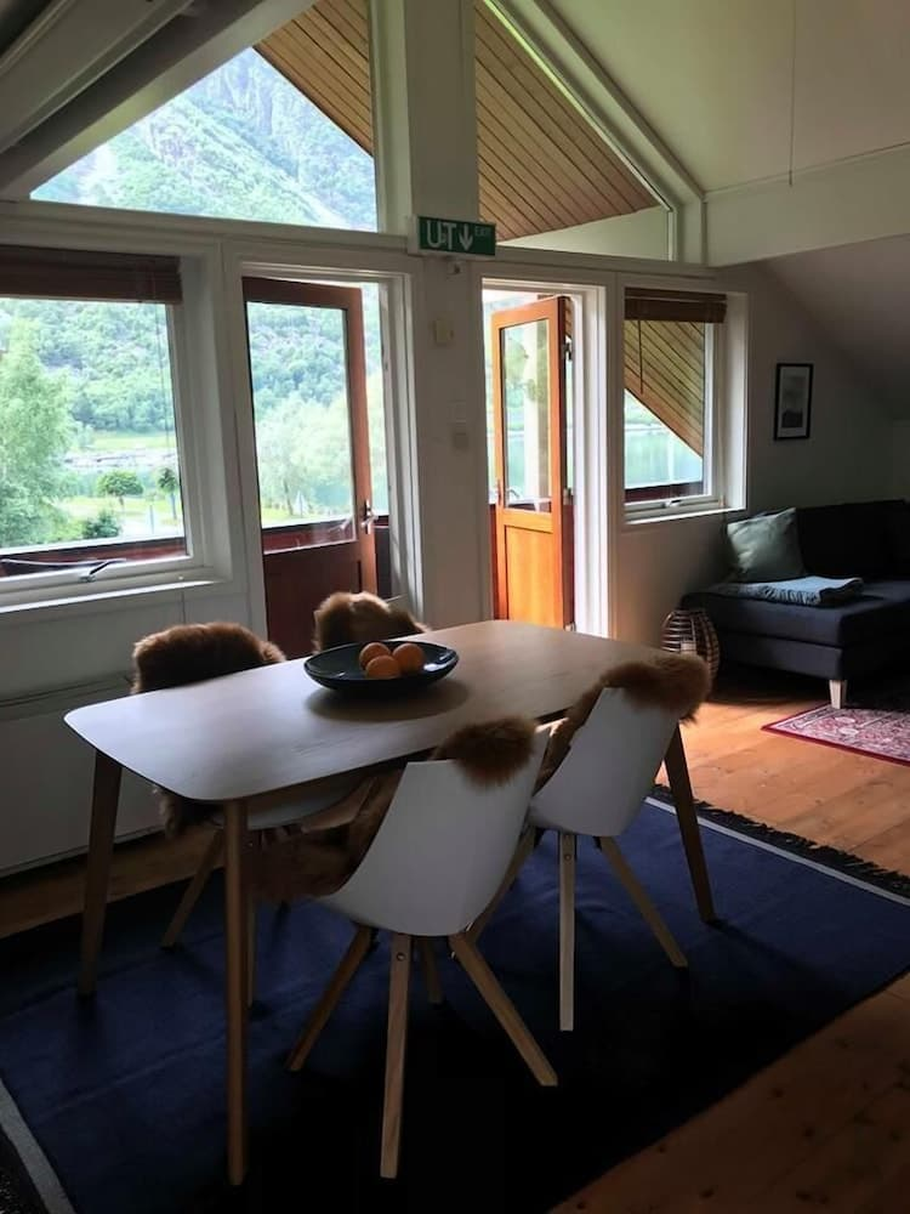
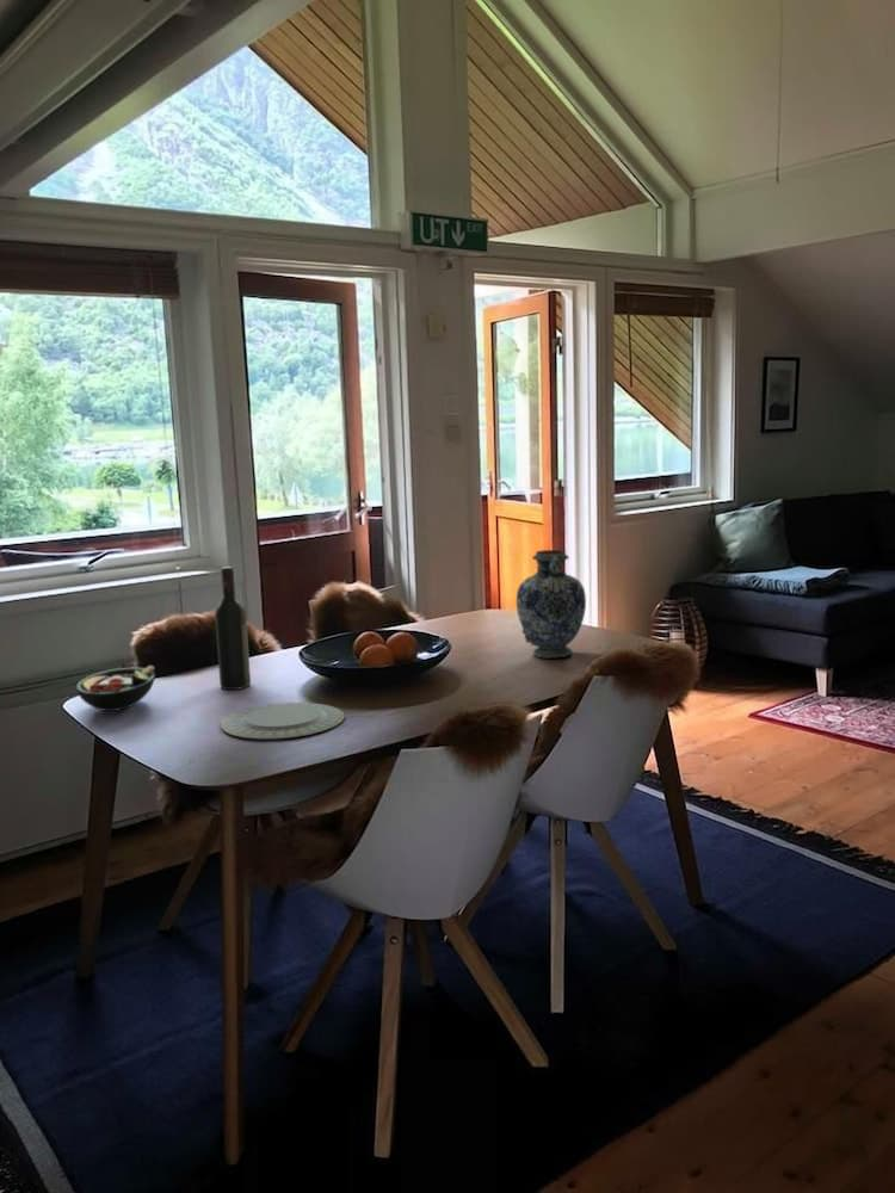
+ decorative vase [516,549,587,660]
+ chinaware [220,701,346,740]
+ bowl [75,665,156,712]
+ wine bottle [214,565,252,691]
